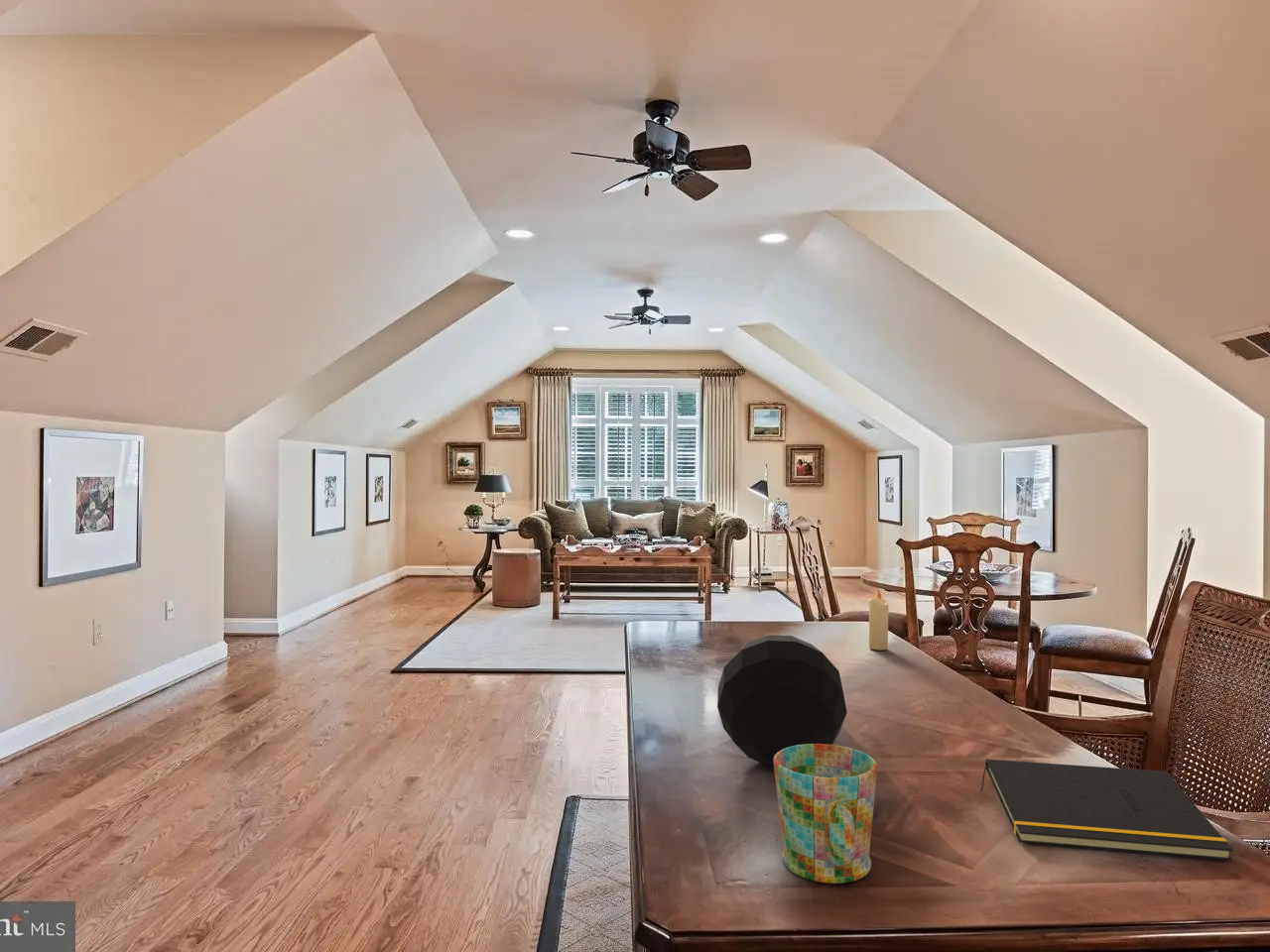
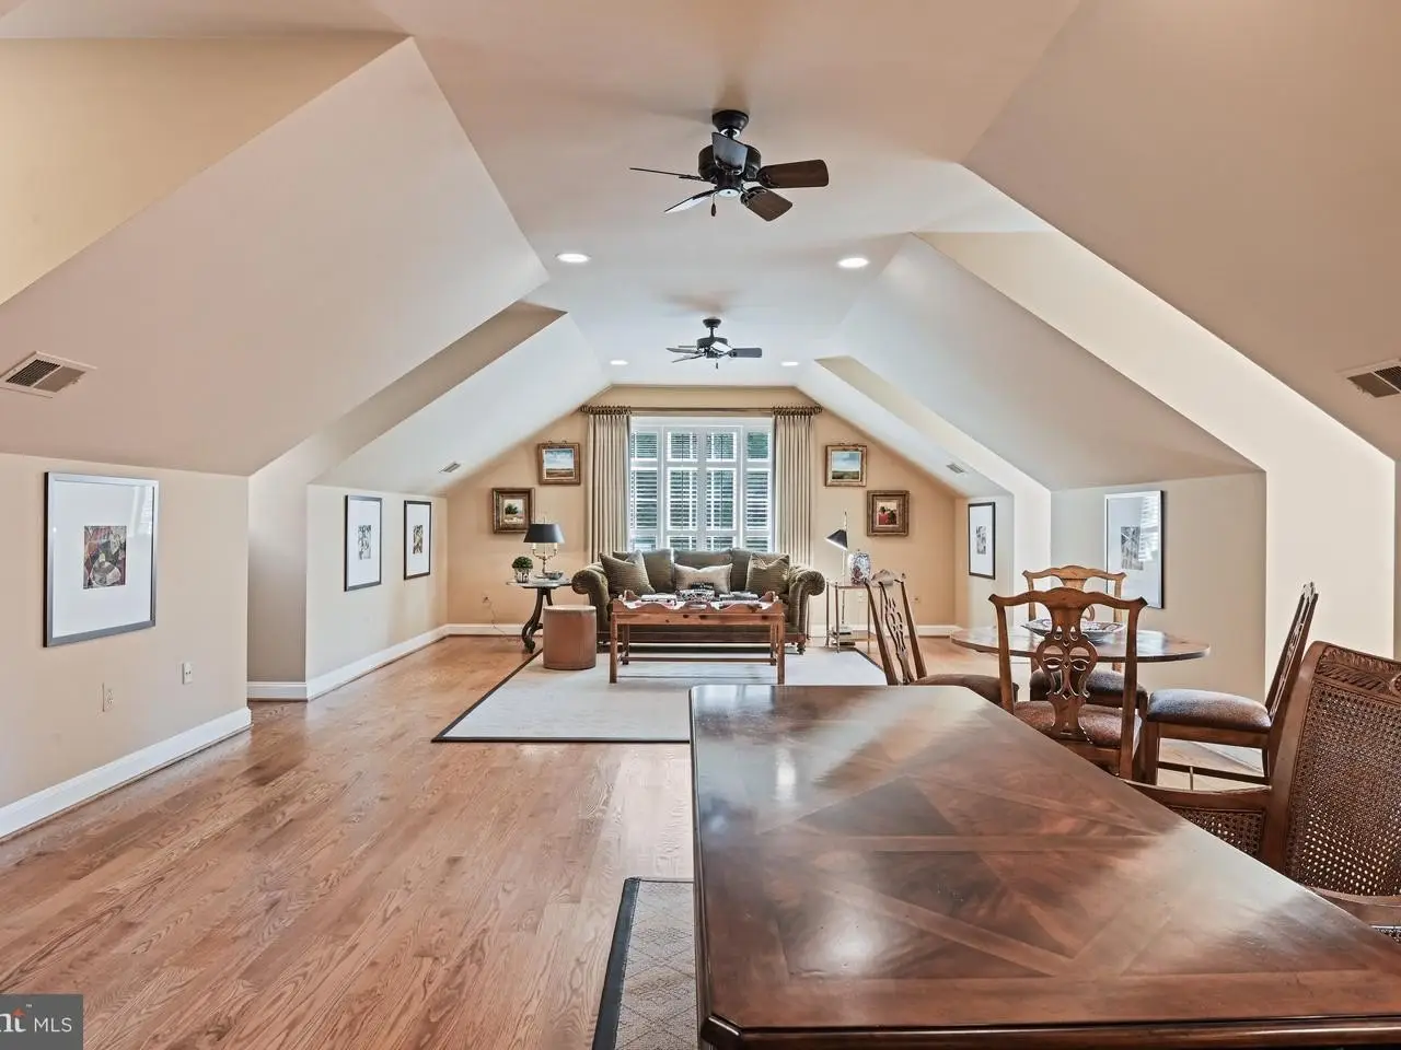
- notepad [979,758,1234,861]
- candle [867,588,890,652]
- mug [773,744,878,885]
- decorative orb [716,634,848,768]
